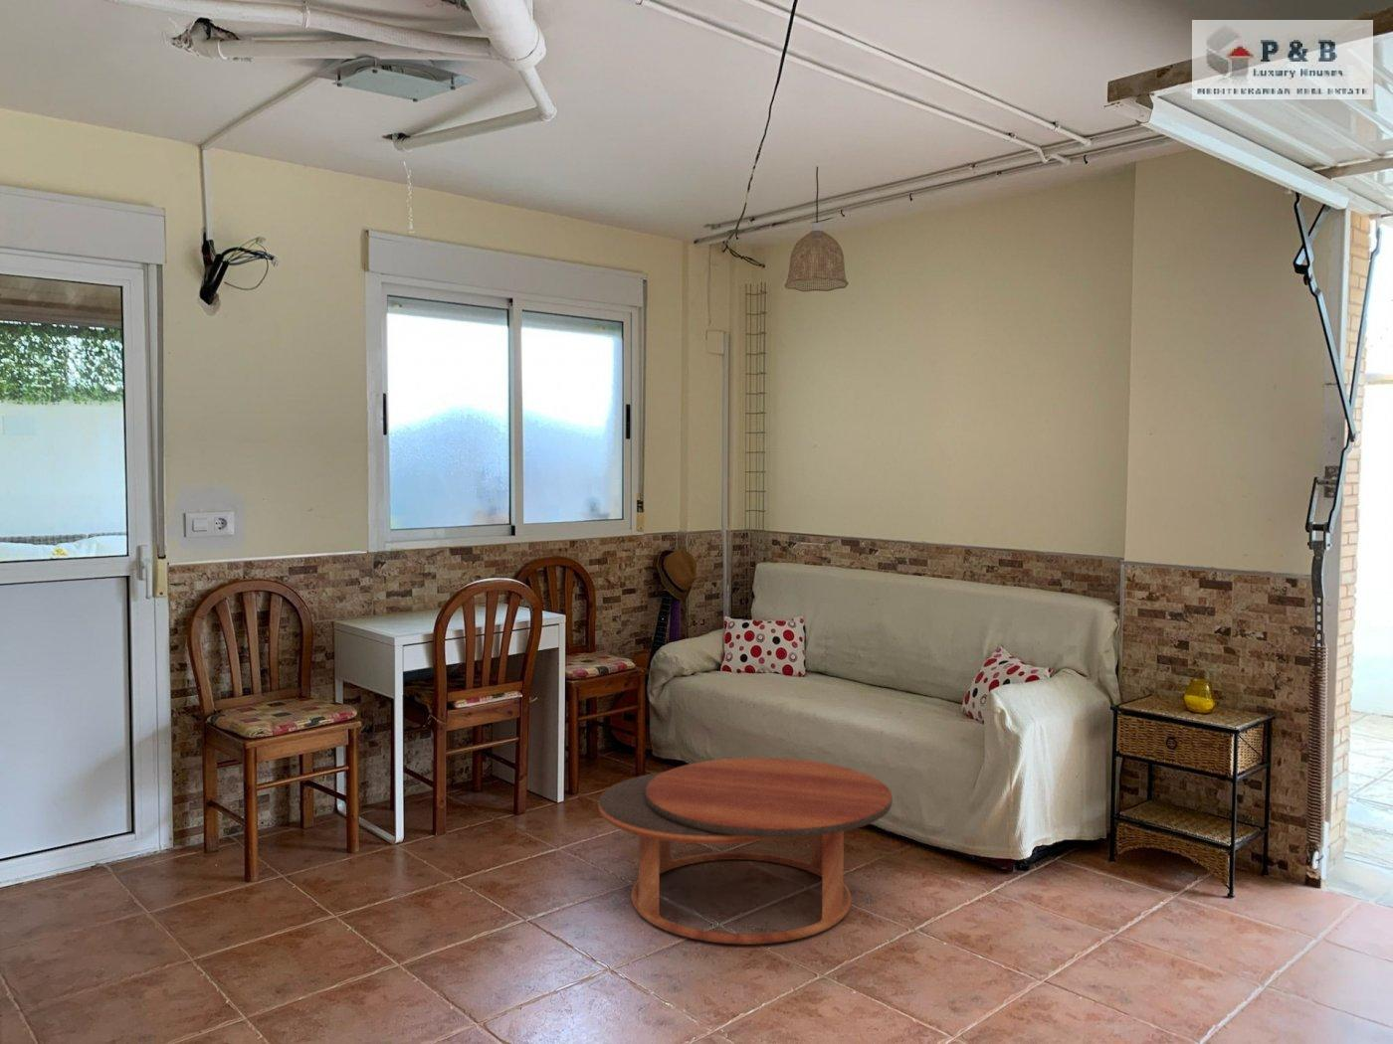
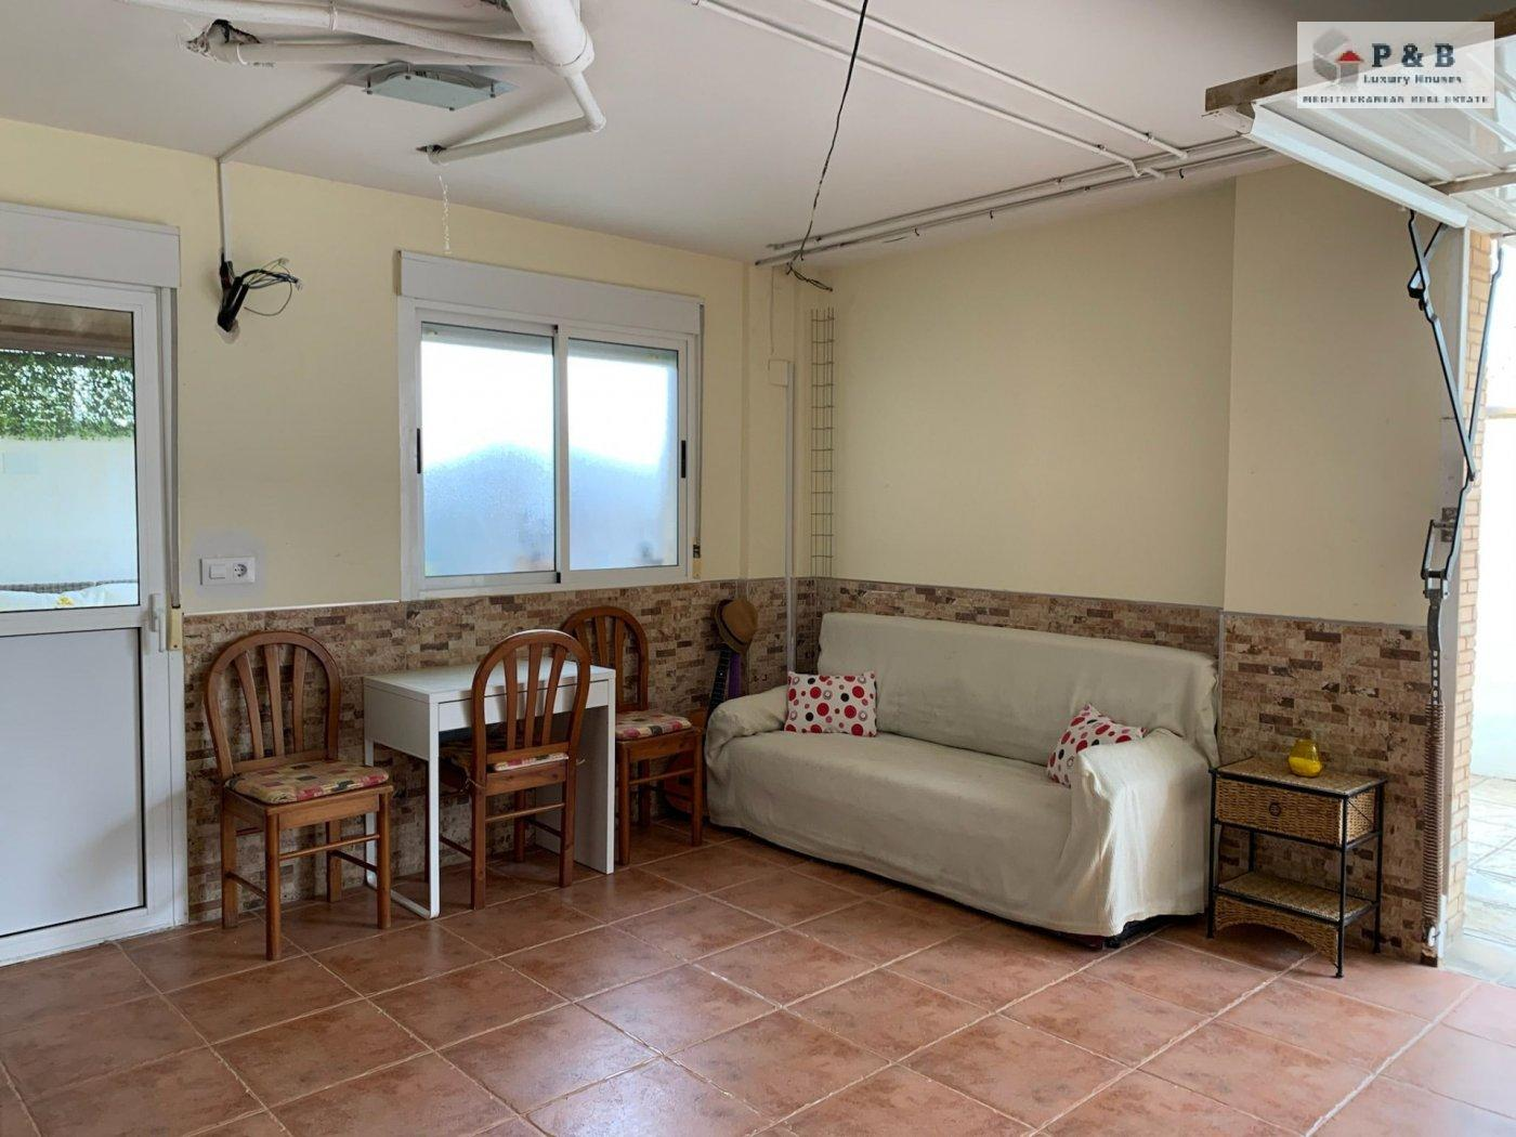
- pendant lamp [784,166,850,293]
- coffee table [598,757,894,945]
